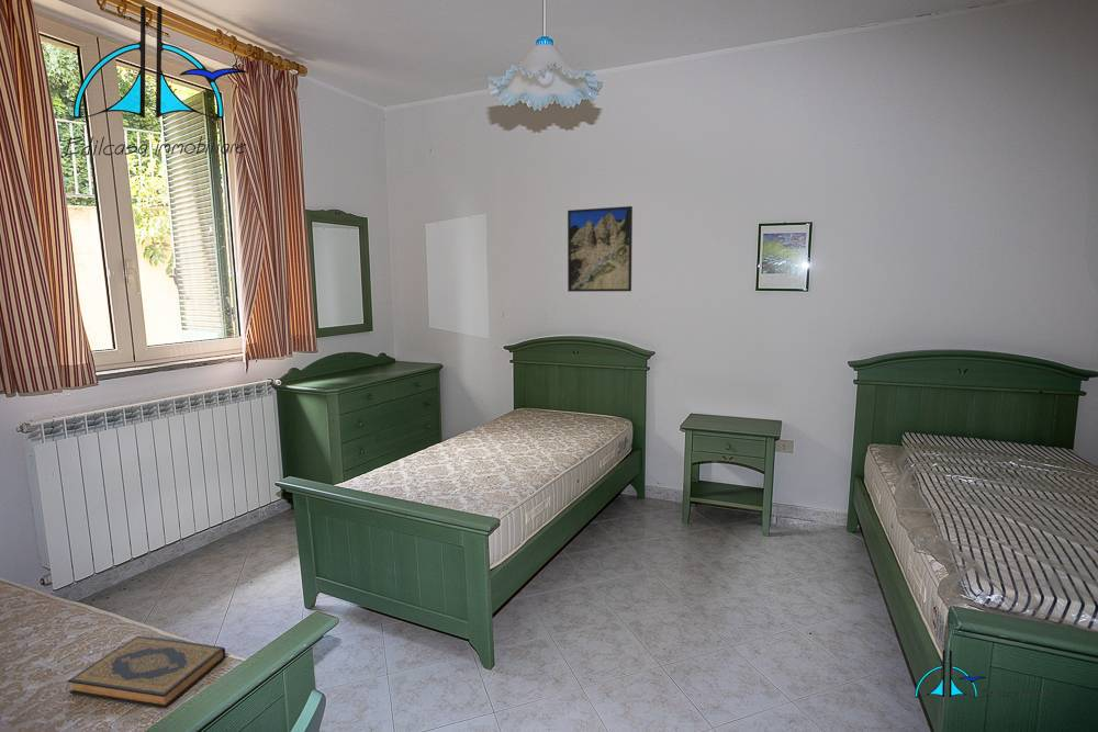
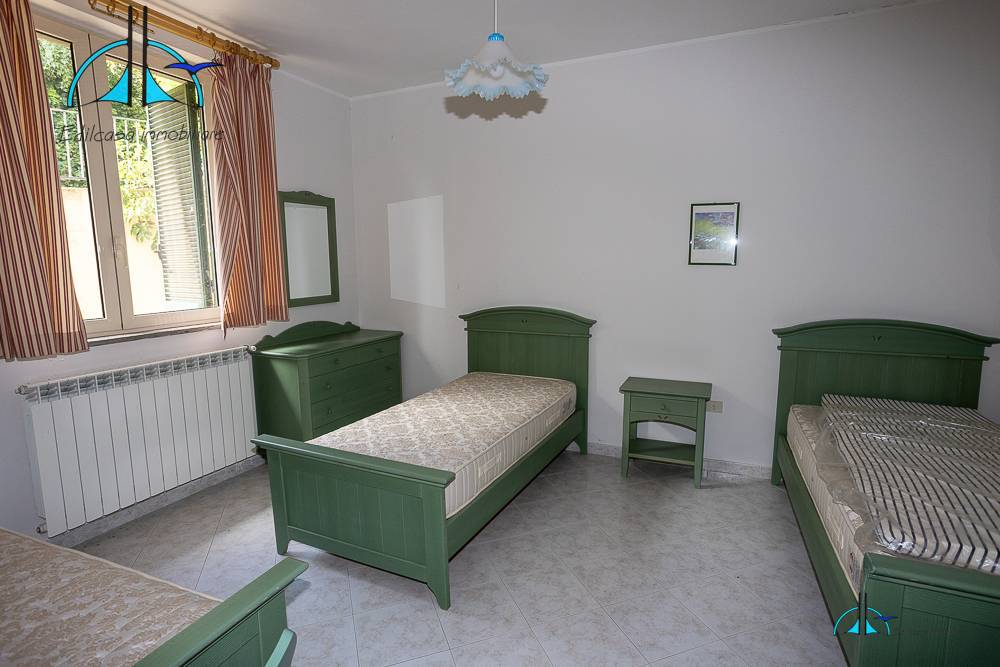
- hardback book [67,635,226,709]
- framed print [567,205,634,293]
